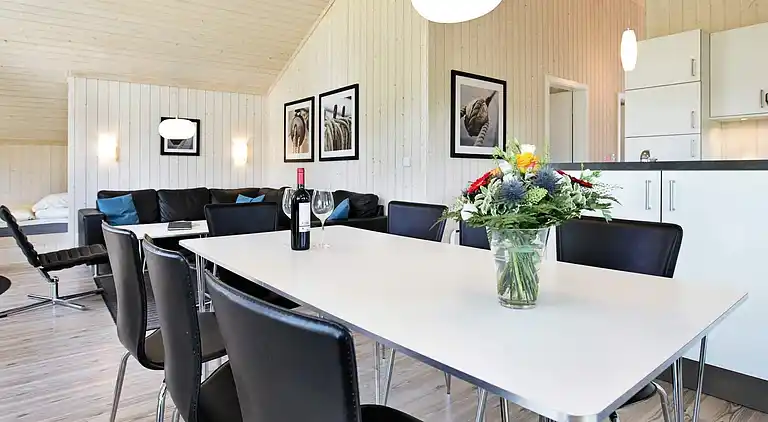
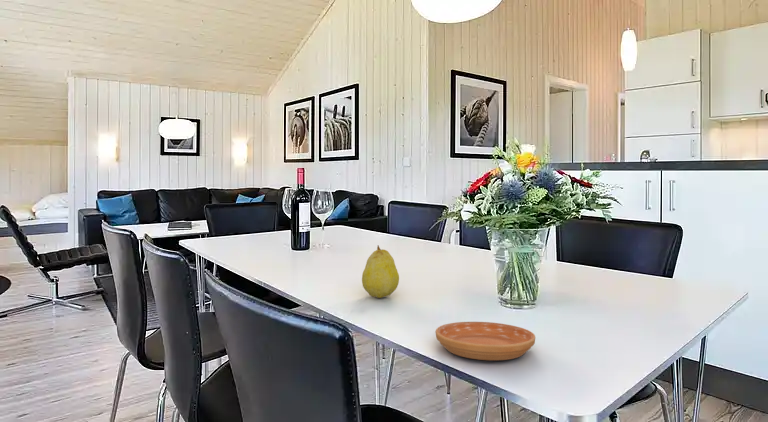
+ fruit [361,244,400,299]
+ saucer [435,321,537,361]
